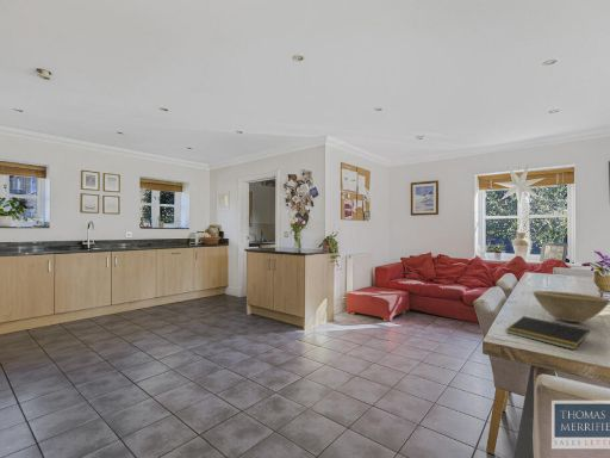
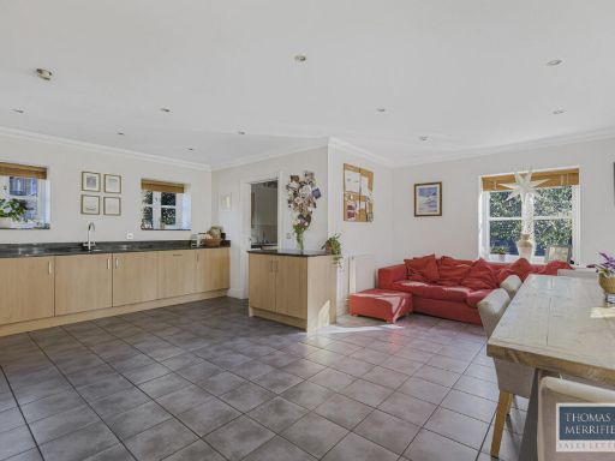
- notepad [505,315,591,351]
- bowl [531,290,610,323]
